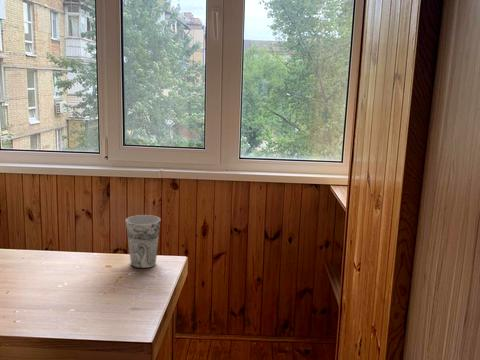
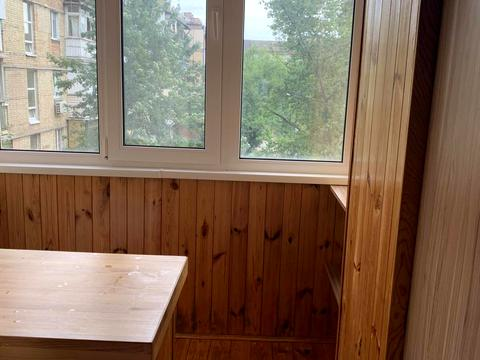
- cup [125,214,162,269]
